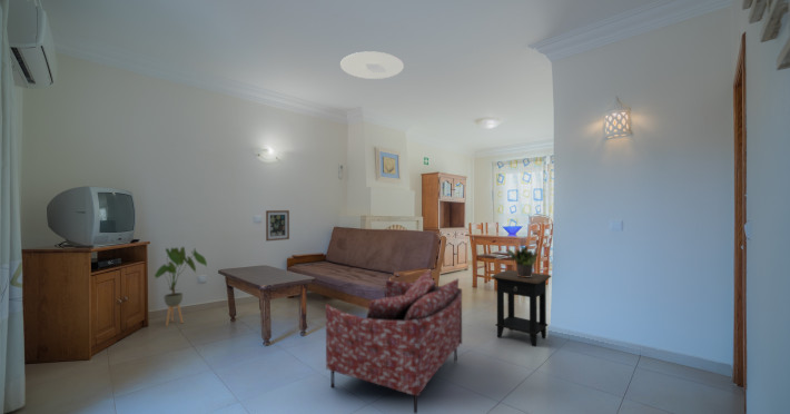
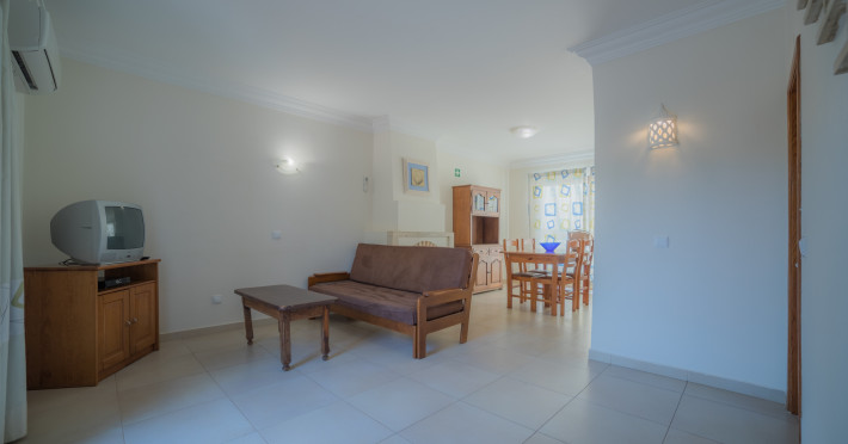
- house plant [154,246,208,327]
- potted plant [506,244,540,277]
- ceiling light [339,50,405,80]
- armchair [325,269,463,414]
- side table [491,269,552,347]
- wall art [265,209,290,243]
